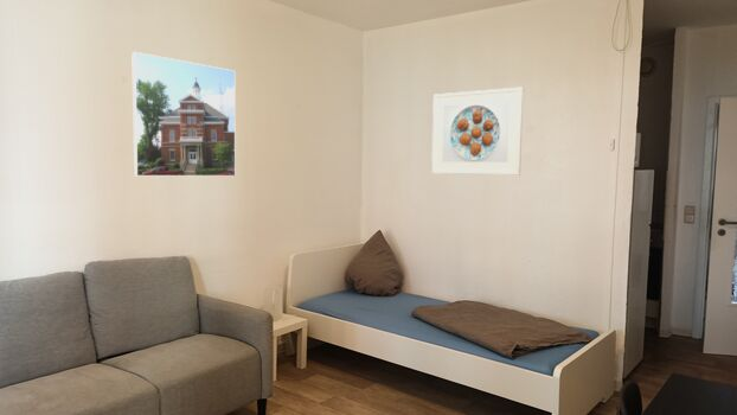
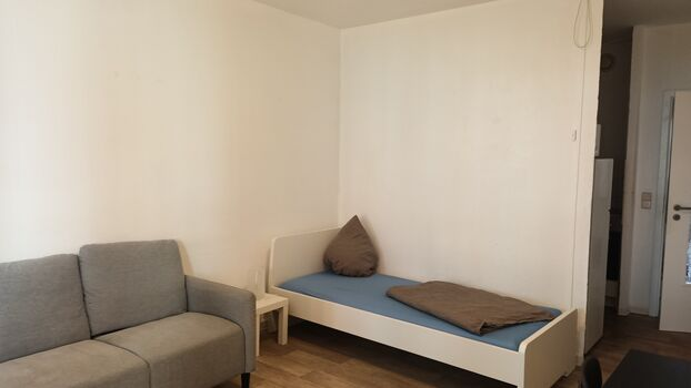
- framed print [430,87,525,177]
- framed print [130,51,237,178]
